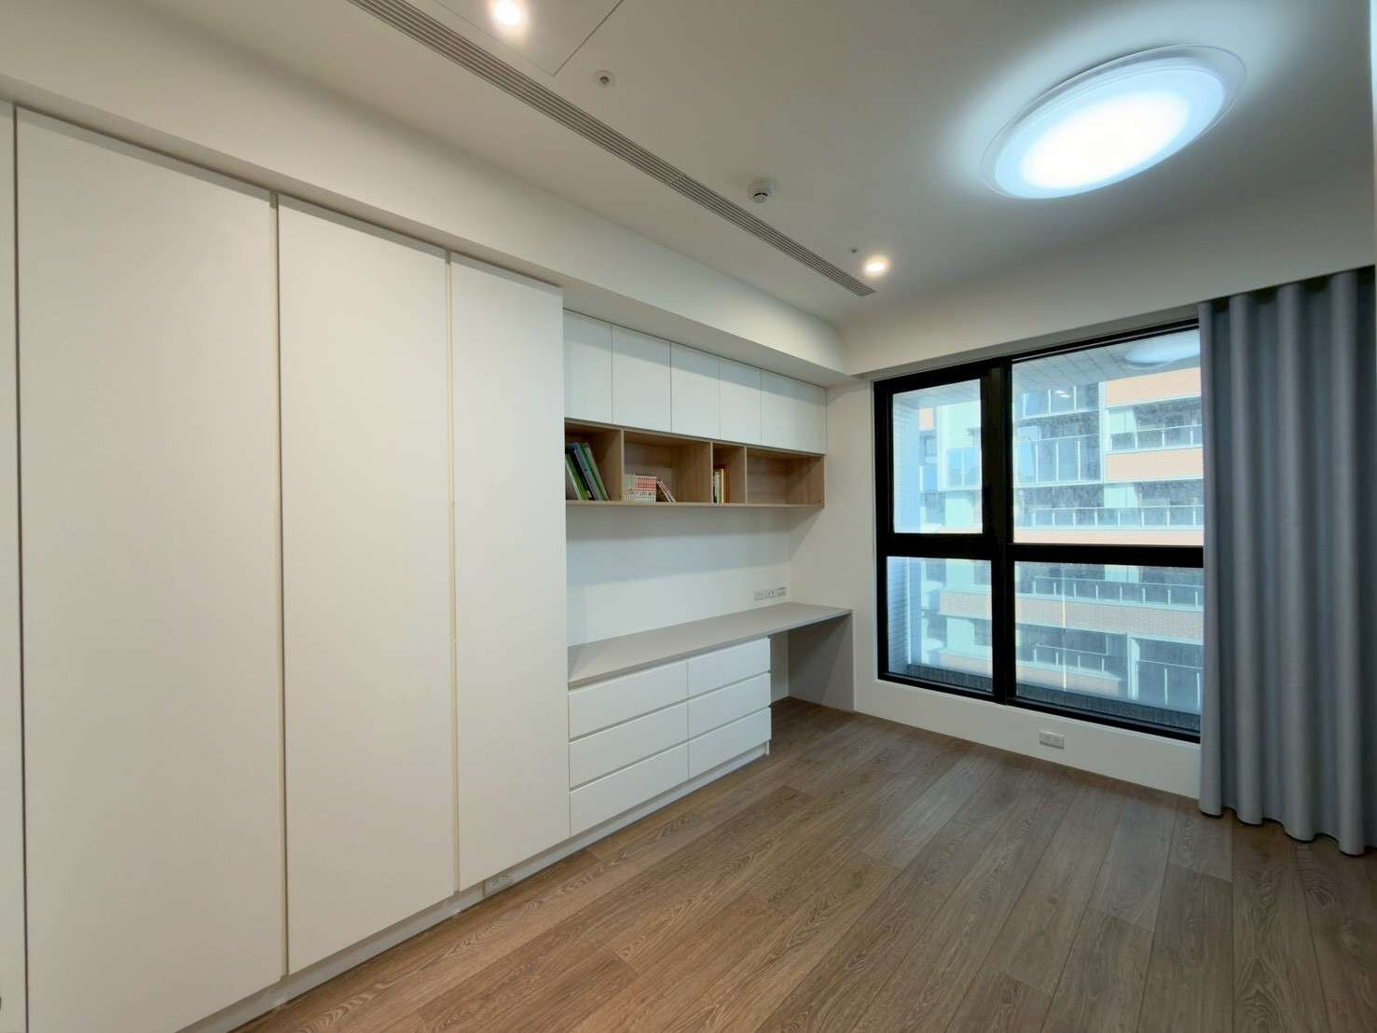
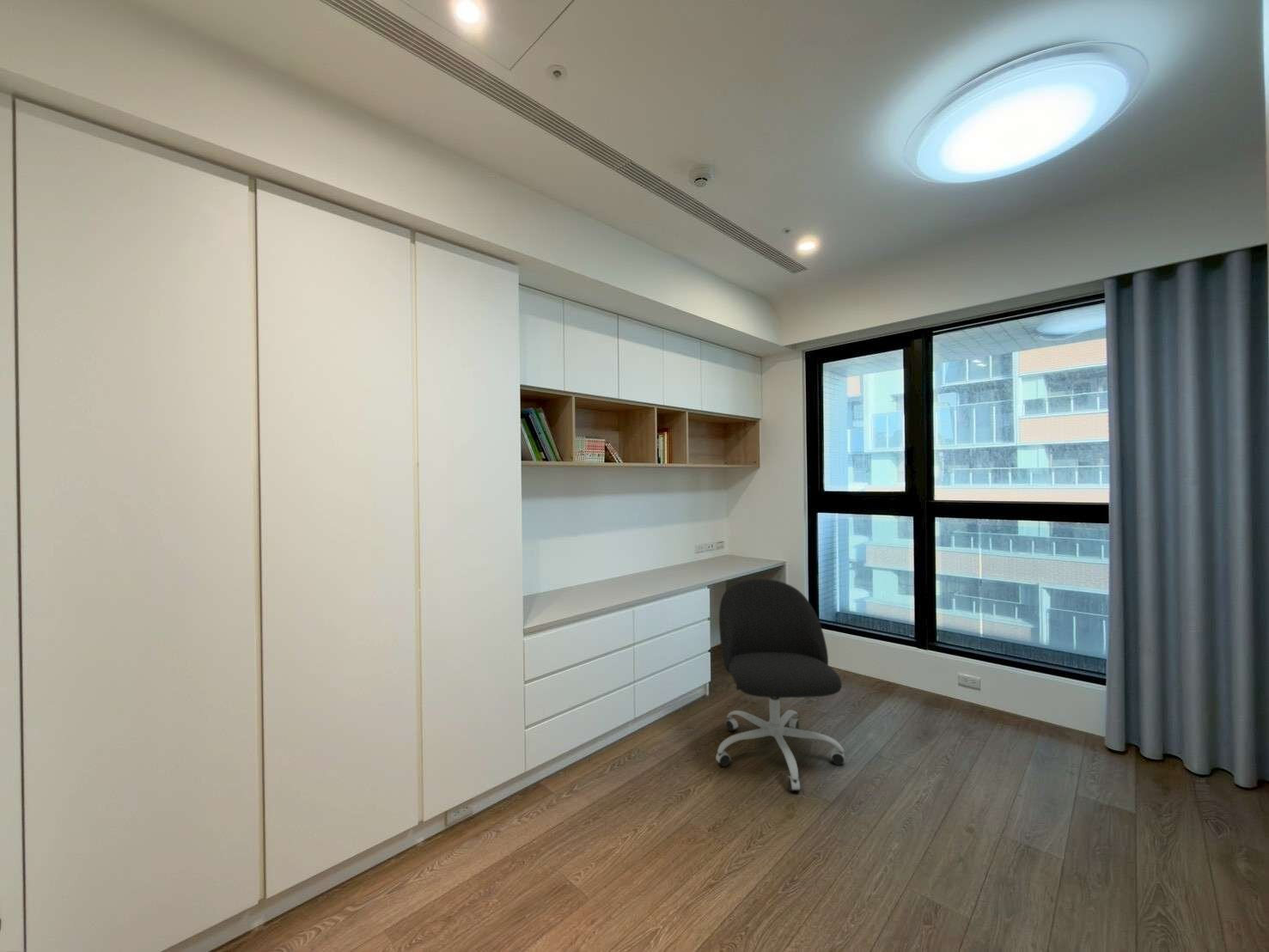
+ office chair [715,578,846,792]
